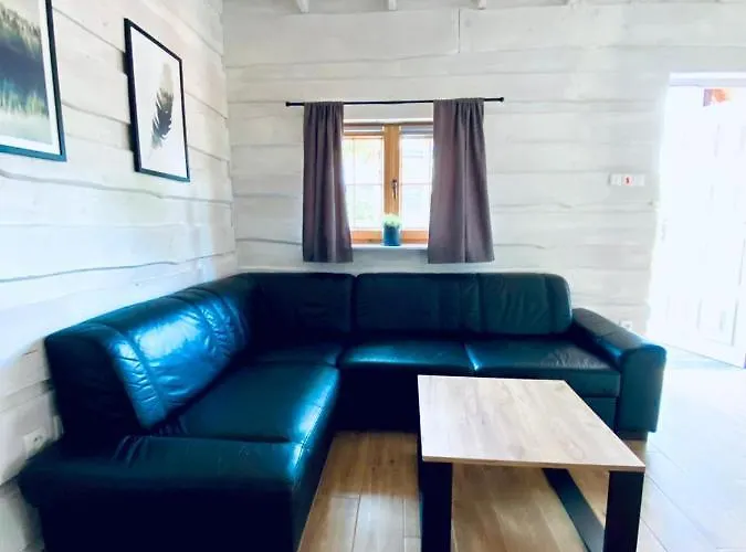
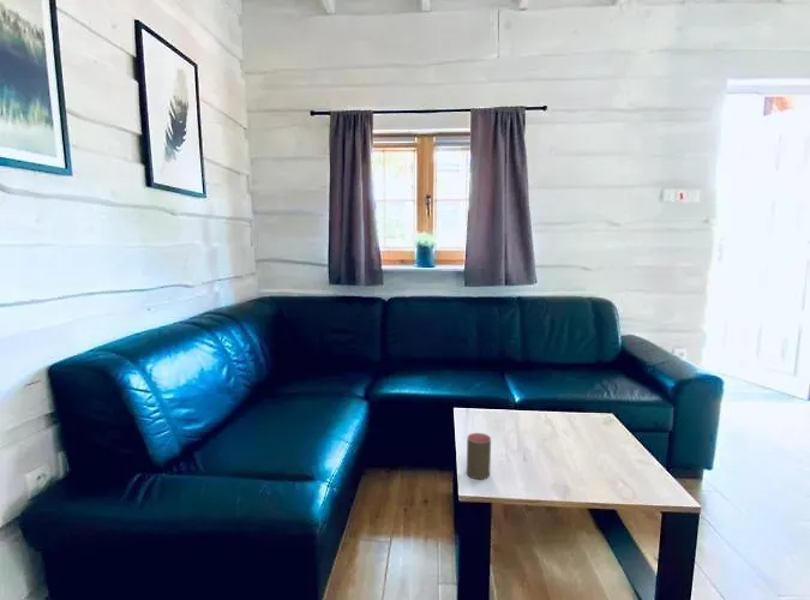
+ cup [466,432,492,480]
